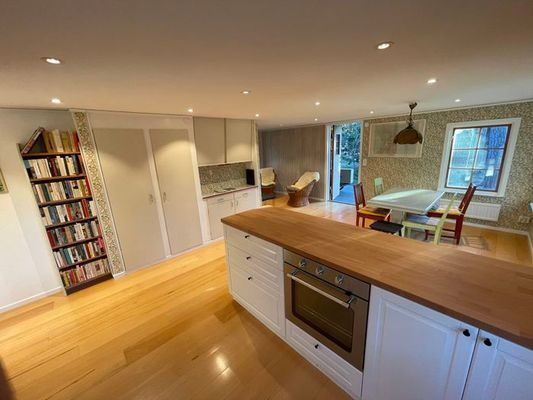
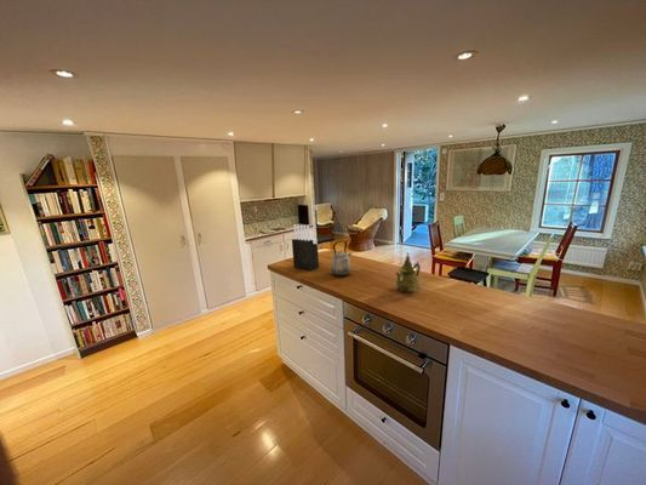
+ kettle [330,239,353,278]
+ teapot [394,251,422,293]
+ knife block [291,223,320,272]
